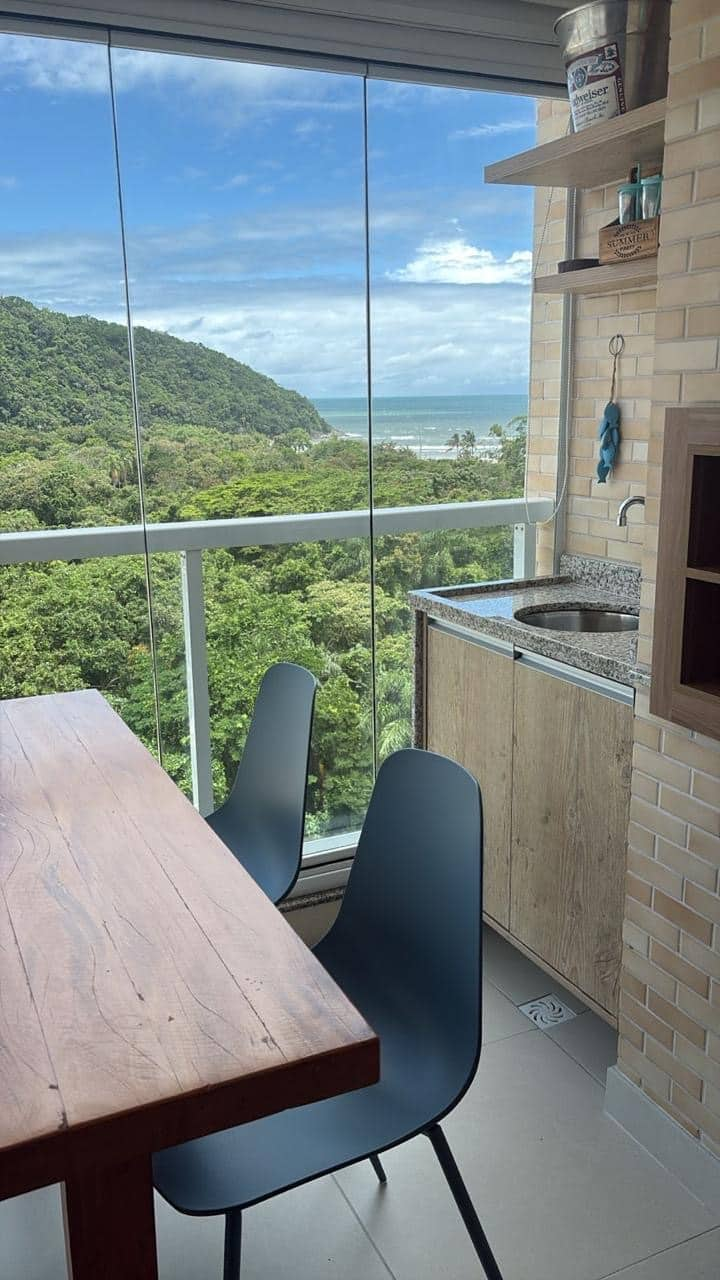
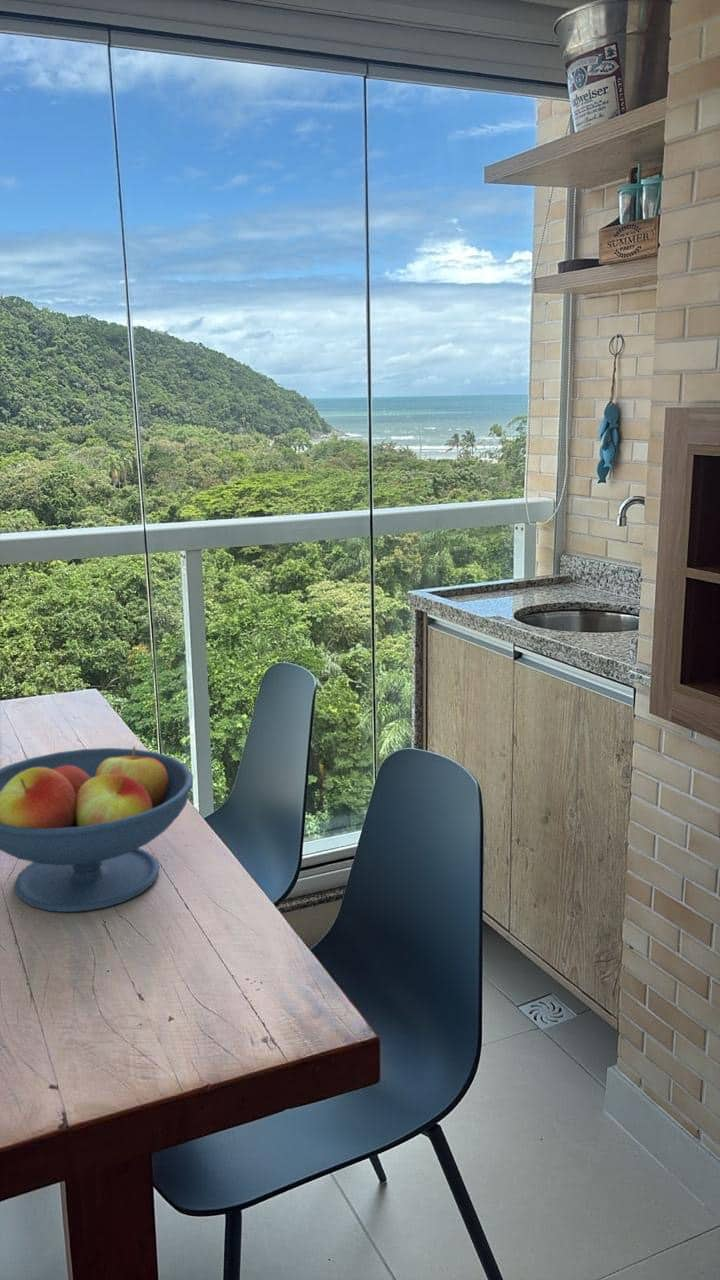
+ fruit bowl [0,745,194,913]
